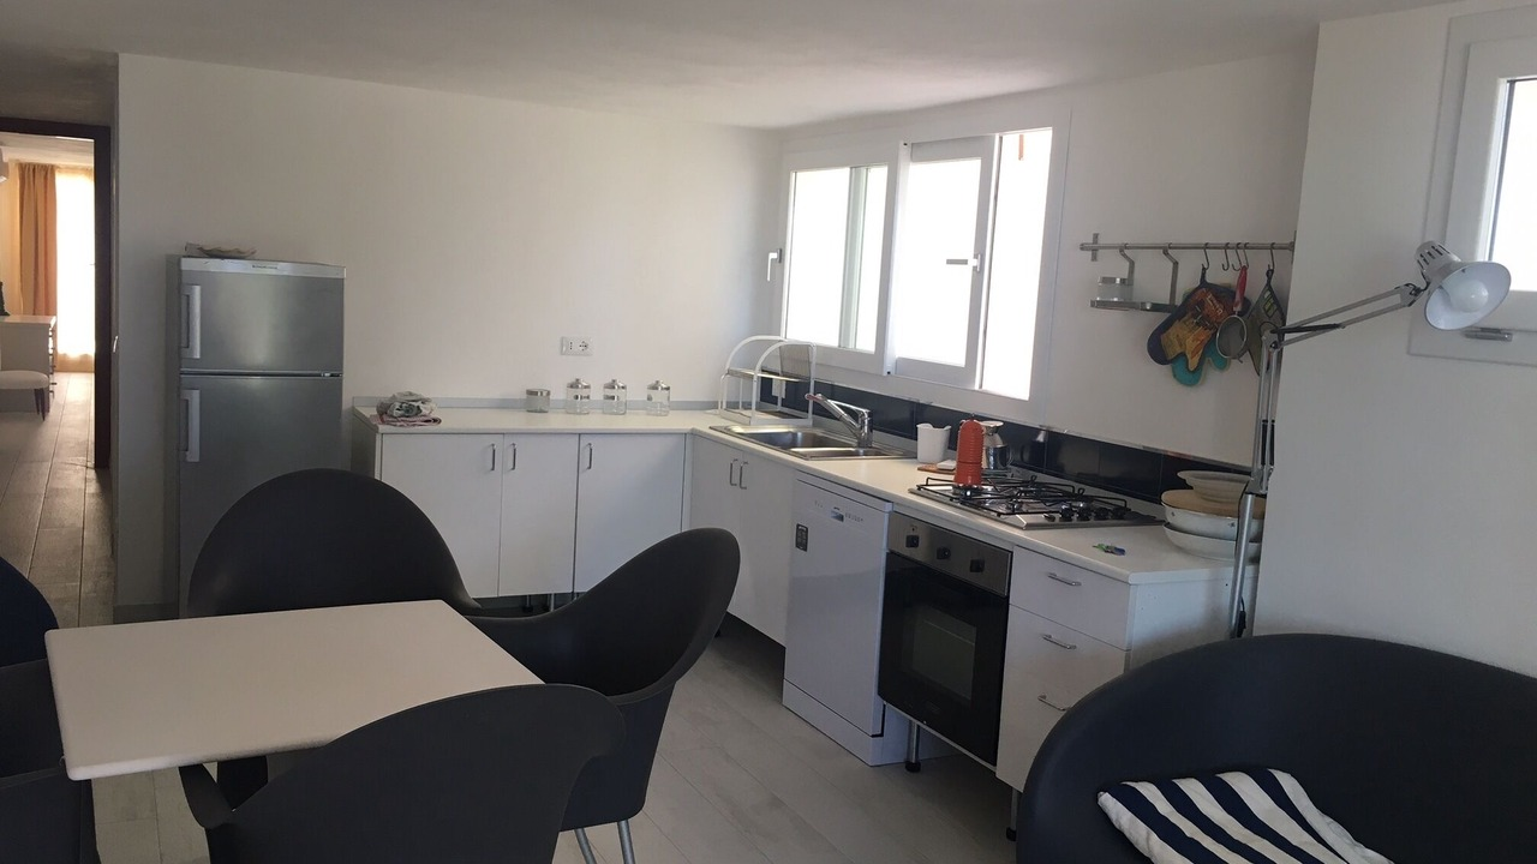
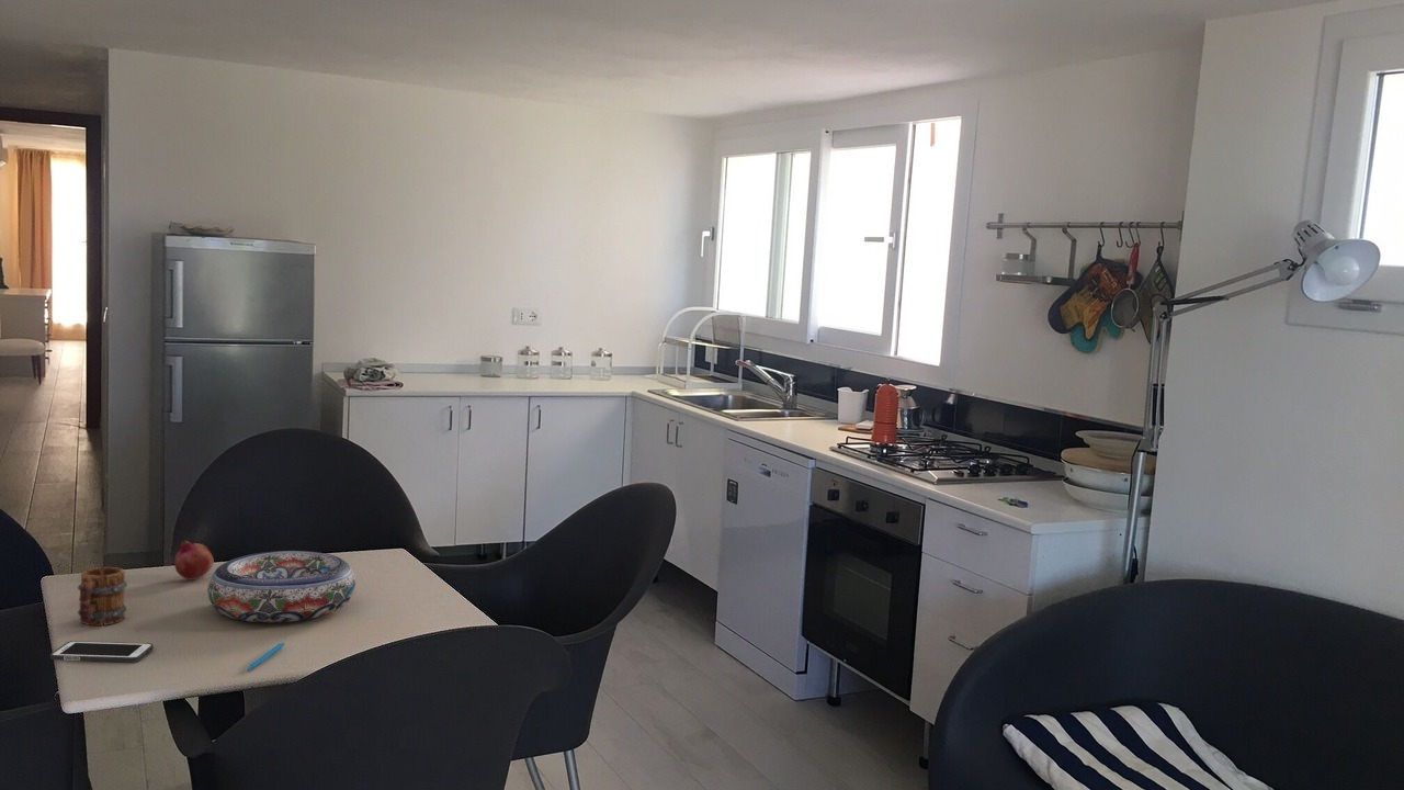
+ cell phone [49,640,155,663]
+ fruit [173,540,215,582]
+ pen [246,641,286,672]
+ bowl [206,550,356,623]
+ mug [76,566,129,627]
